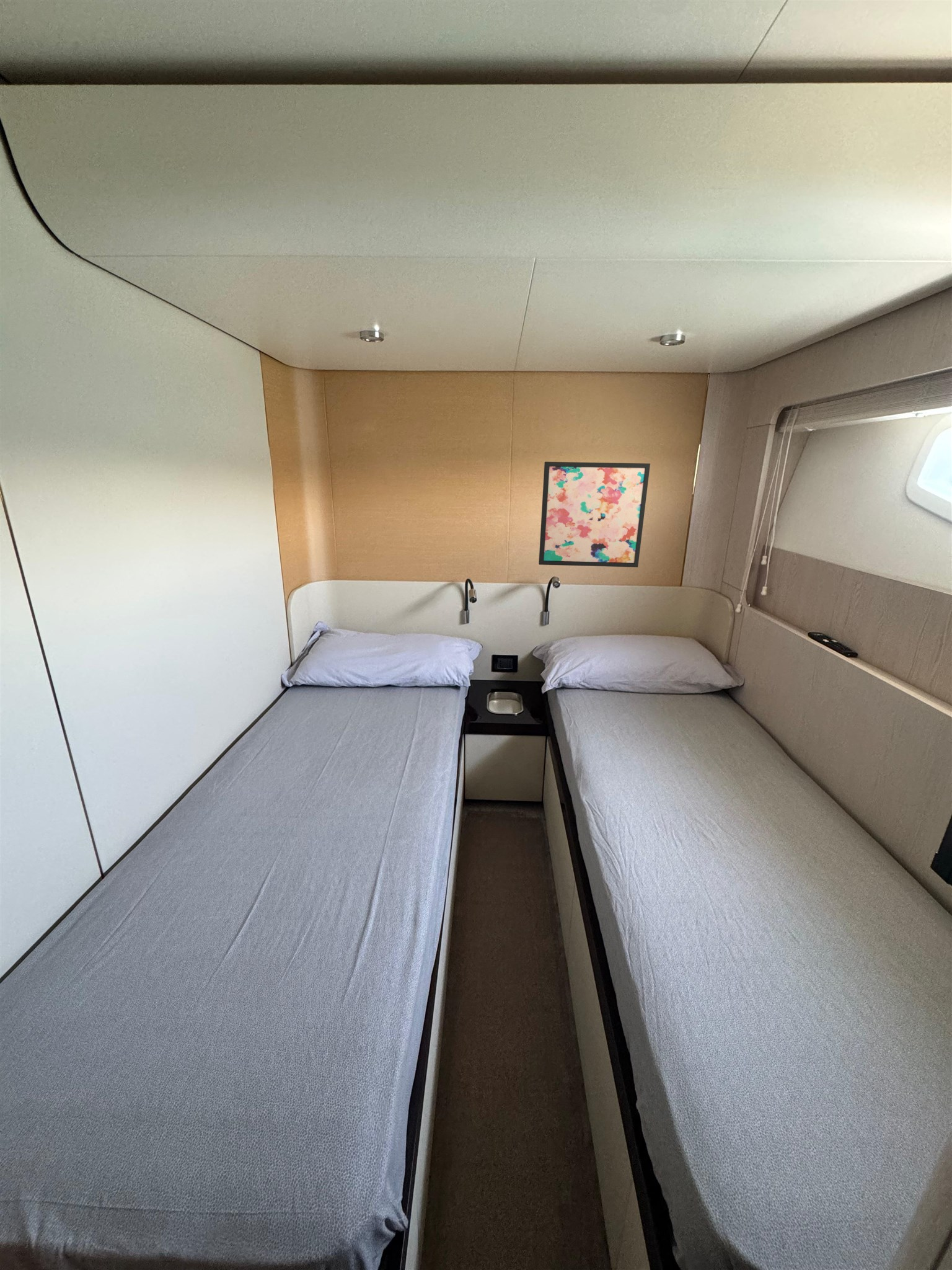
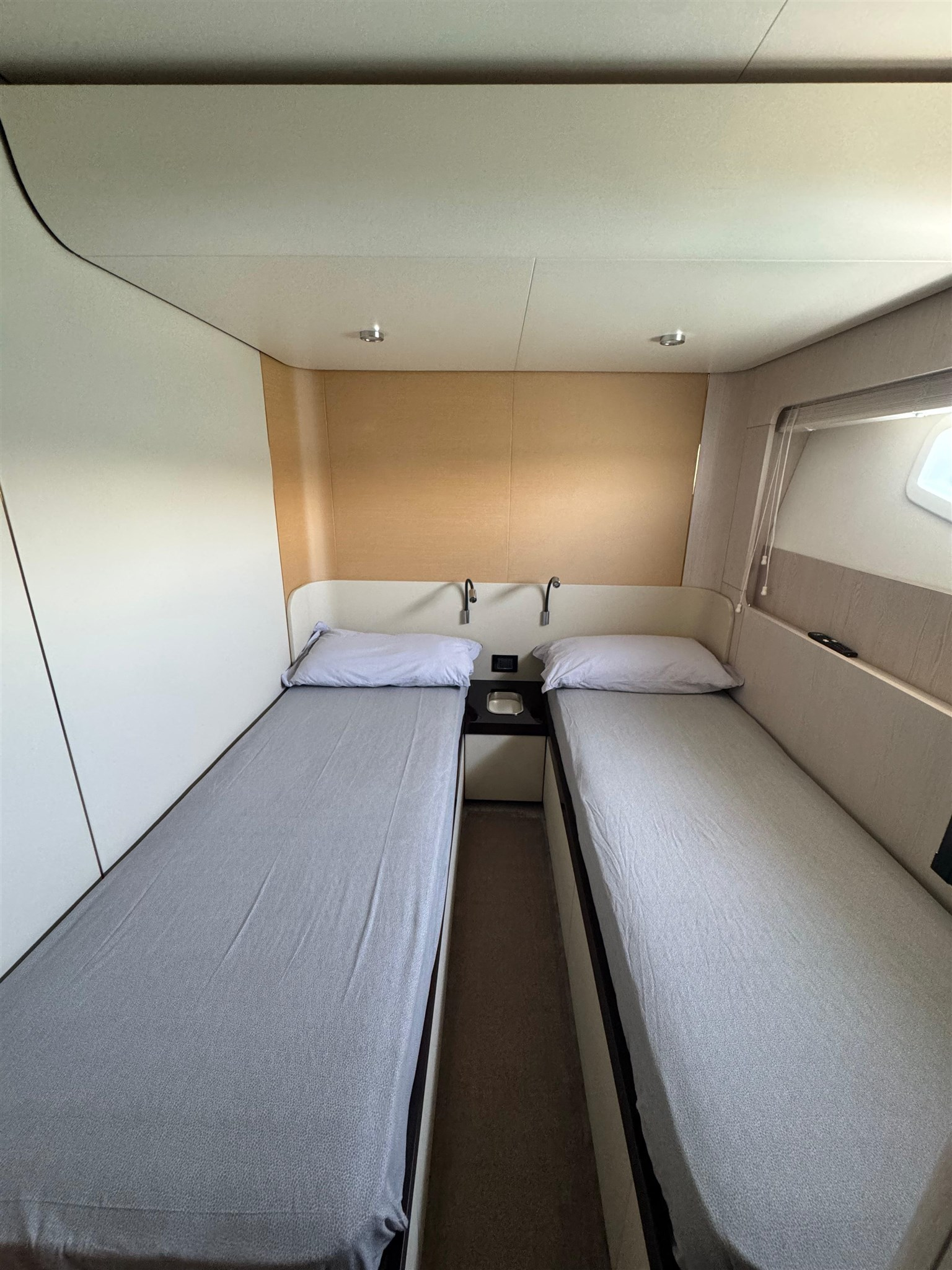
- wall art [538,461,651,568]
